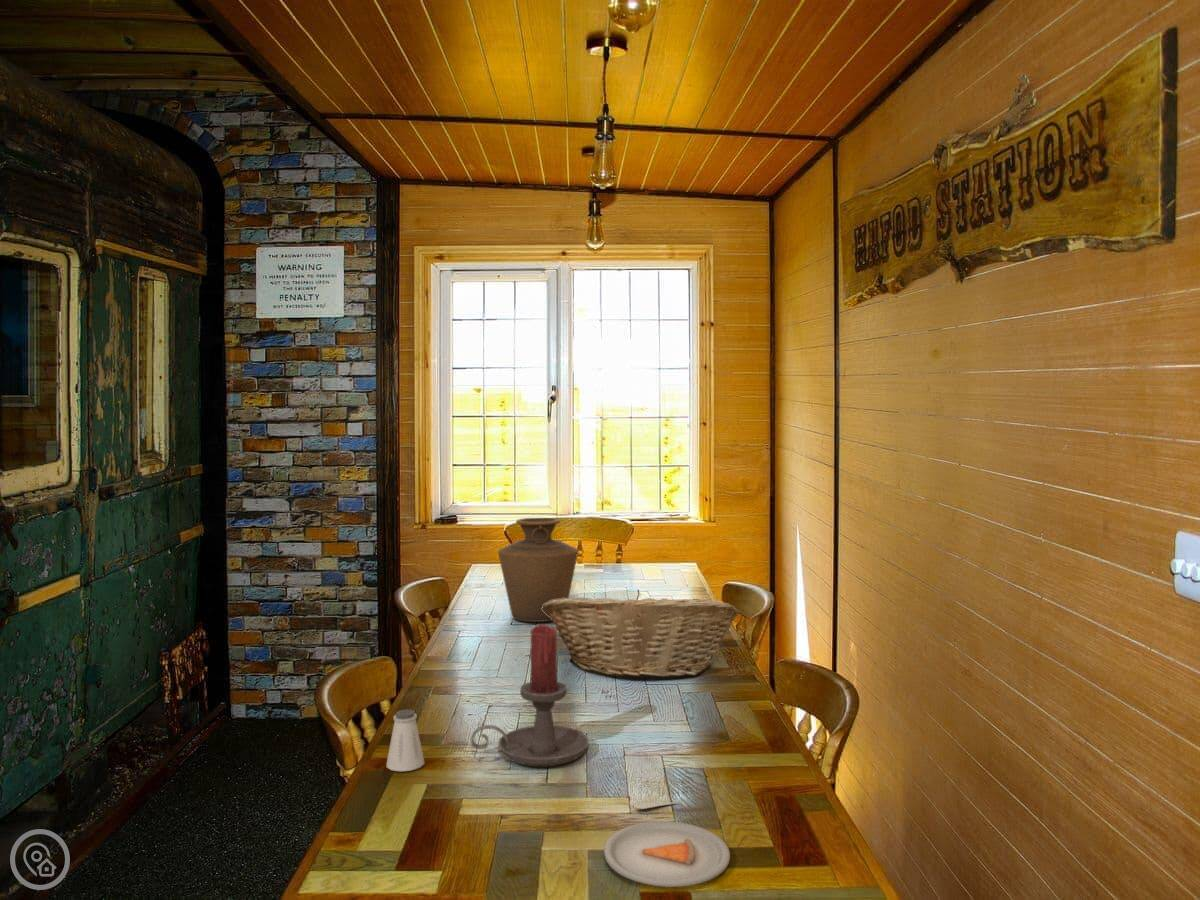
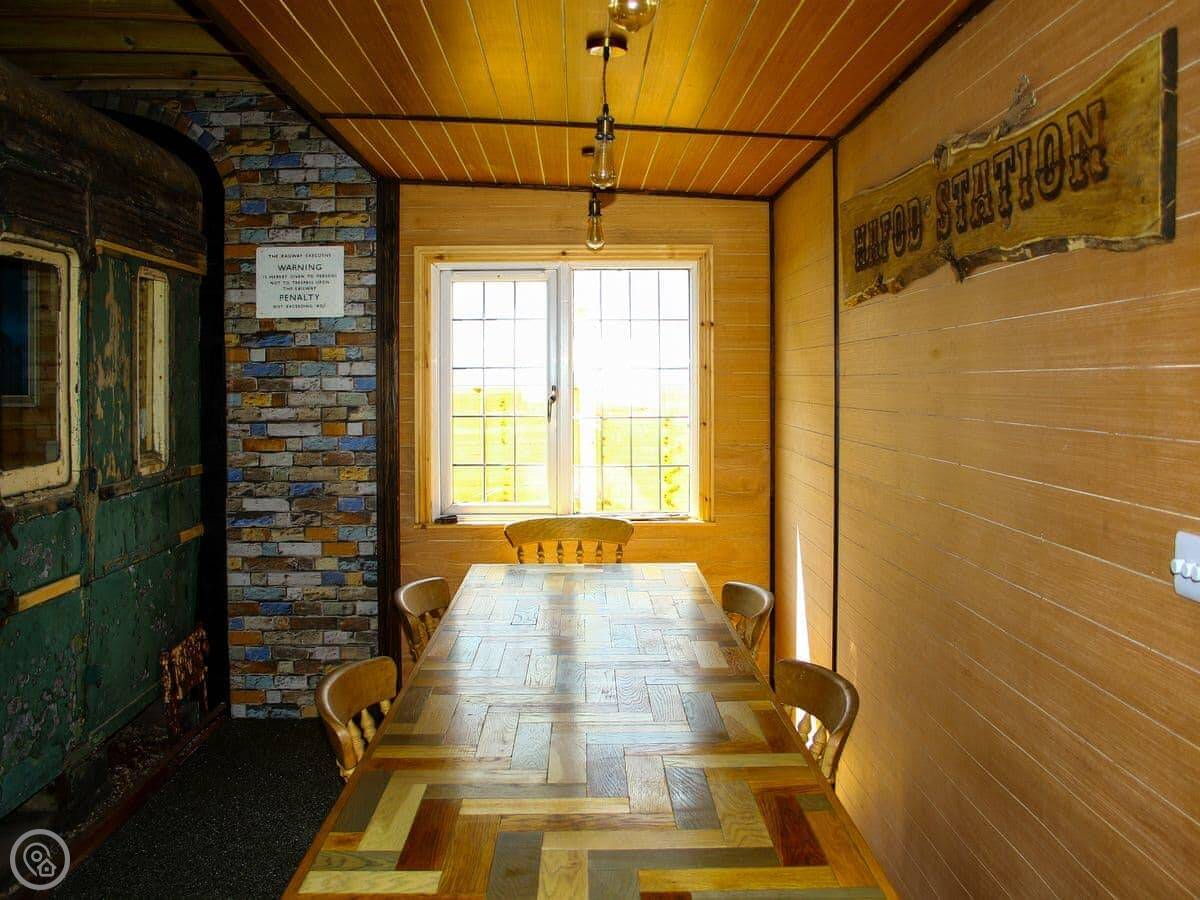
- fruit basket [542,589,739,680]
- saltshaker [386,709,425,773]
- vase [497,517,579,623]
- candle holder [470,624,590,767]
- dinner plate [603,801,731,888]
